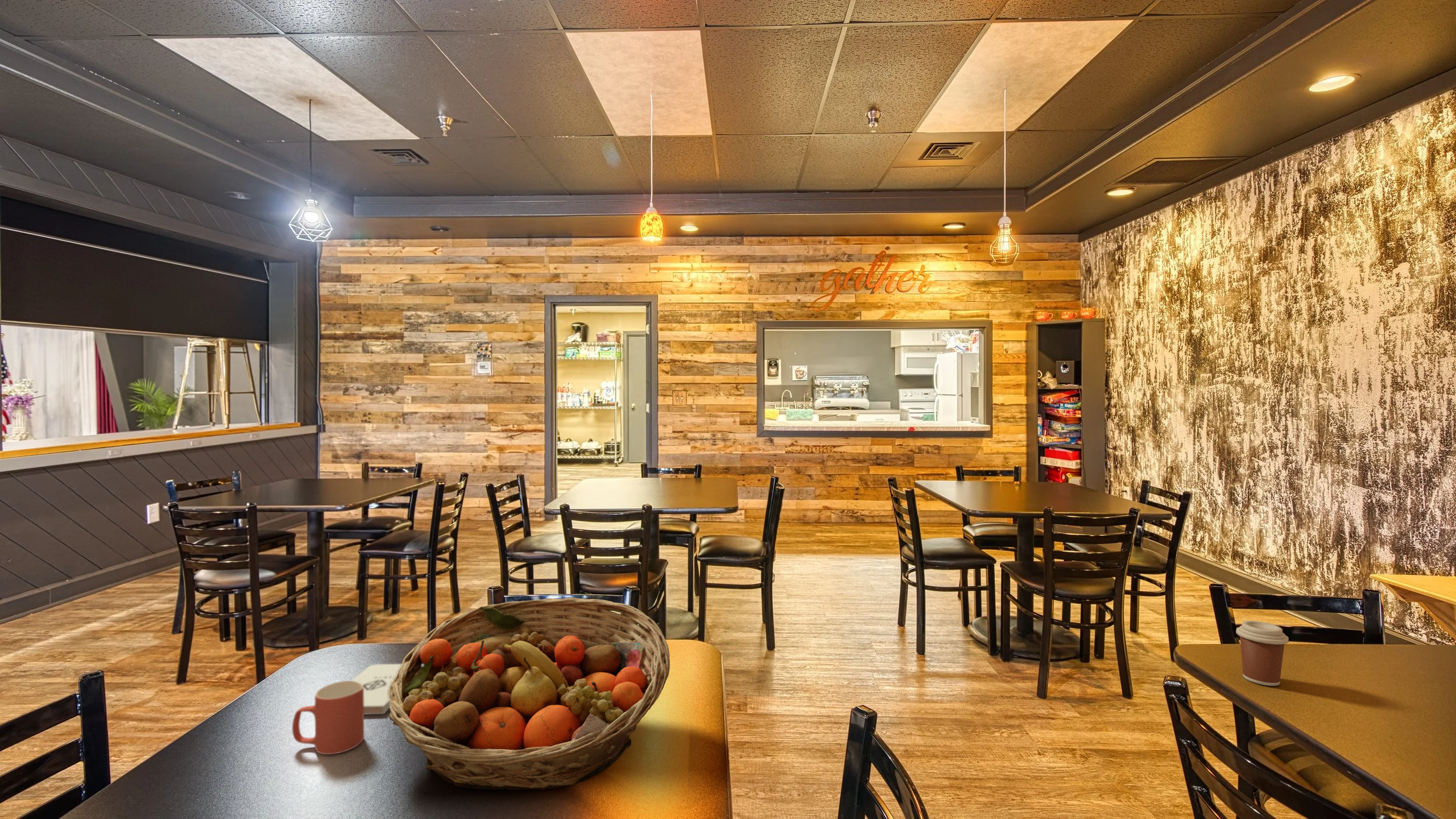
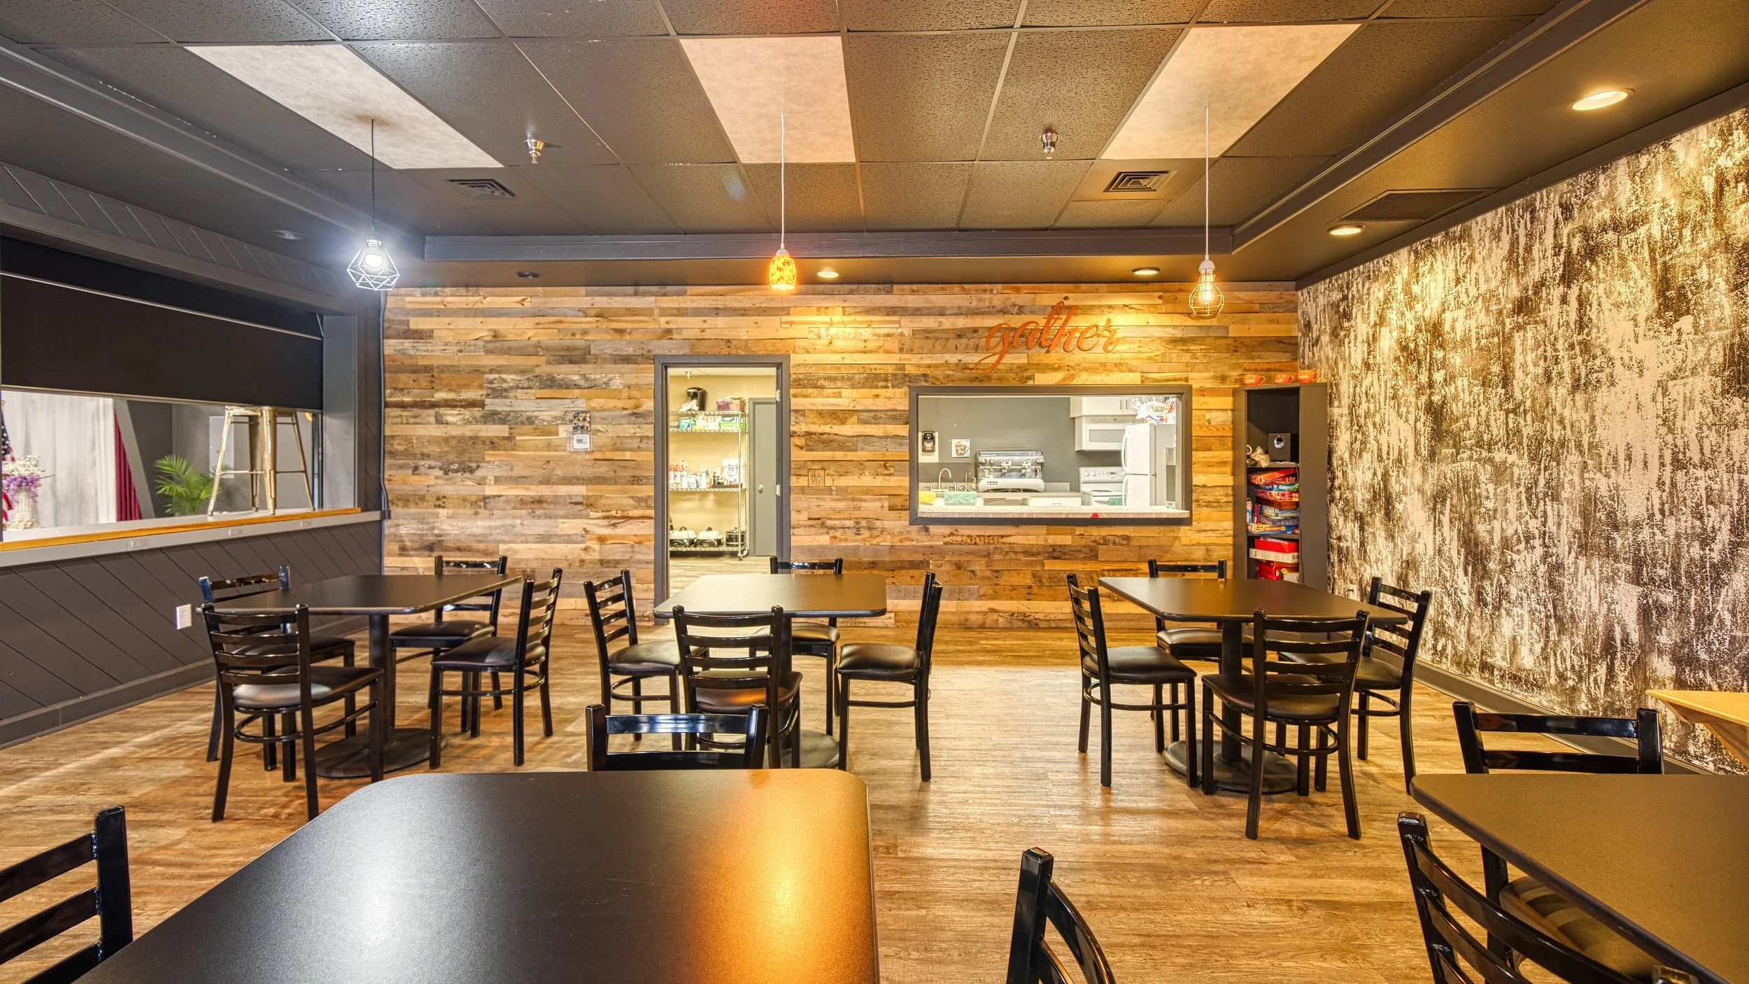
- coffee cup [1235,620,1289,686]
- notepad [351,663,423,715]
- mug [292,680,365,755]
- fruit basket [388,597,670,790]
